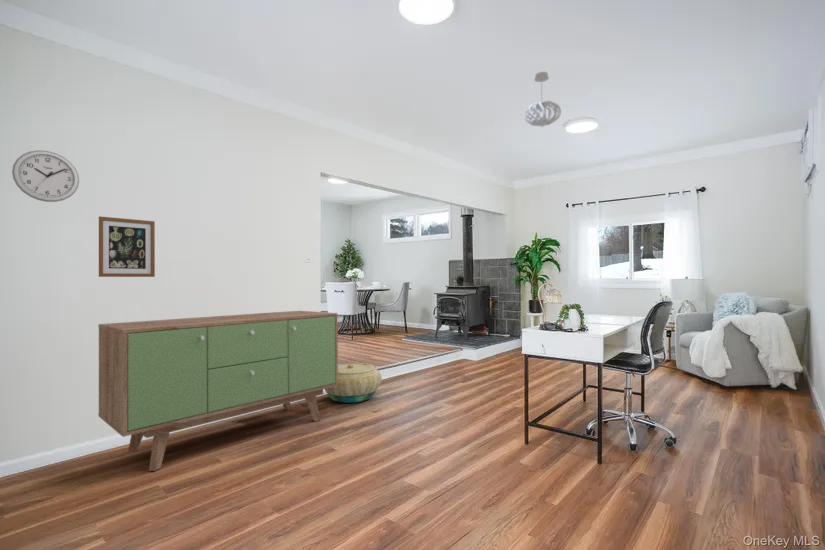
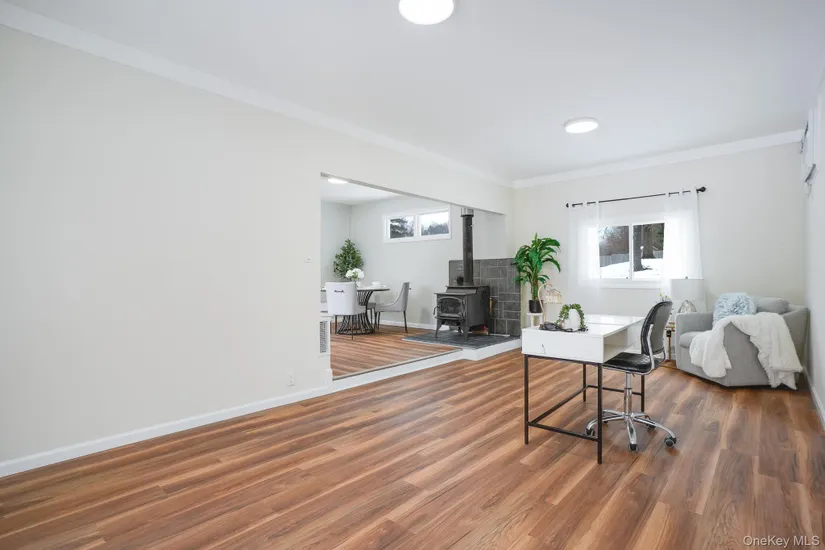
- wall art [98,216,156,278]
- pendant light [523,71,562,128]
- basket [324,362,383,404]
- wall clock [11,149,80,203]
- sideboard [97,310,339,472]
